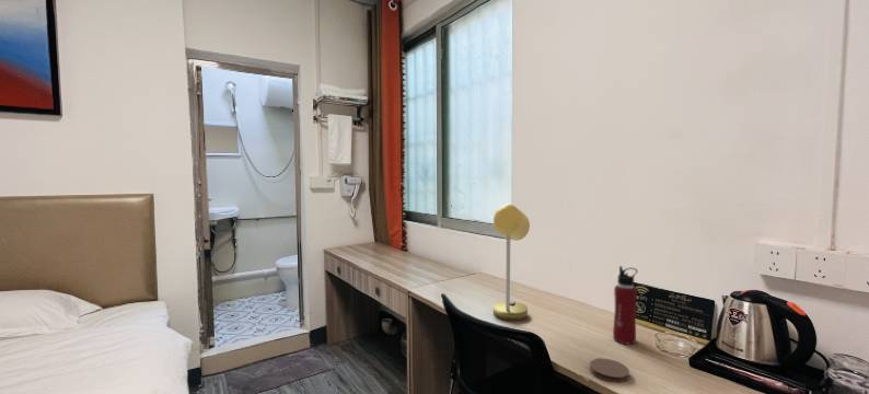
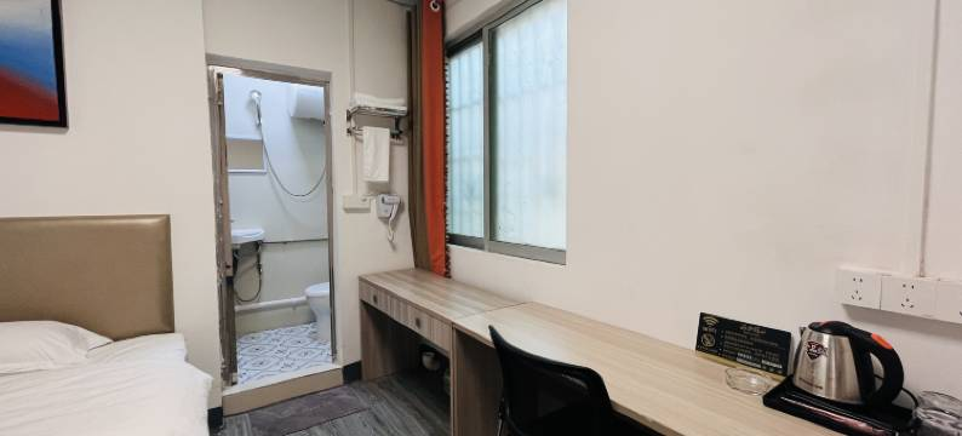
- water bottle [612,265,638,346]
- desk lamp [493,204,531,322]
- coaster [589,357,630,383]
